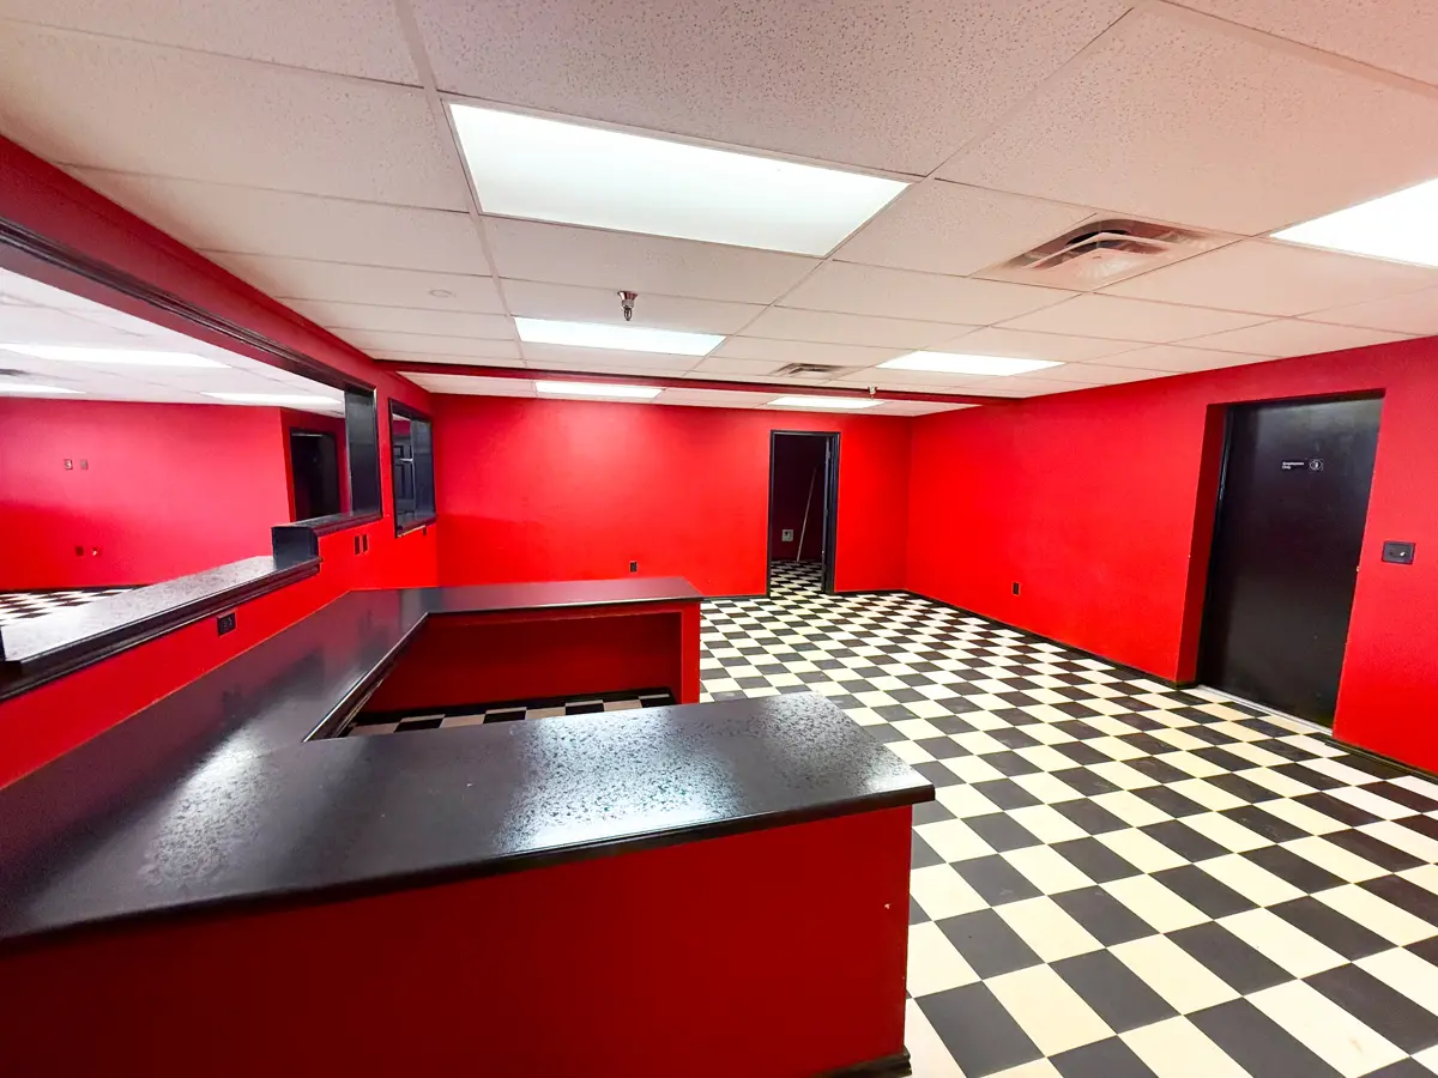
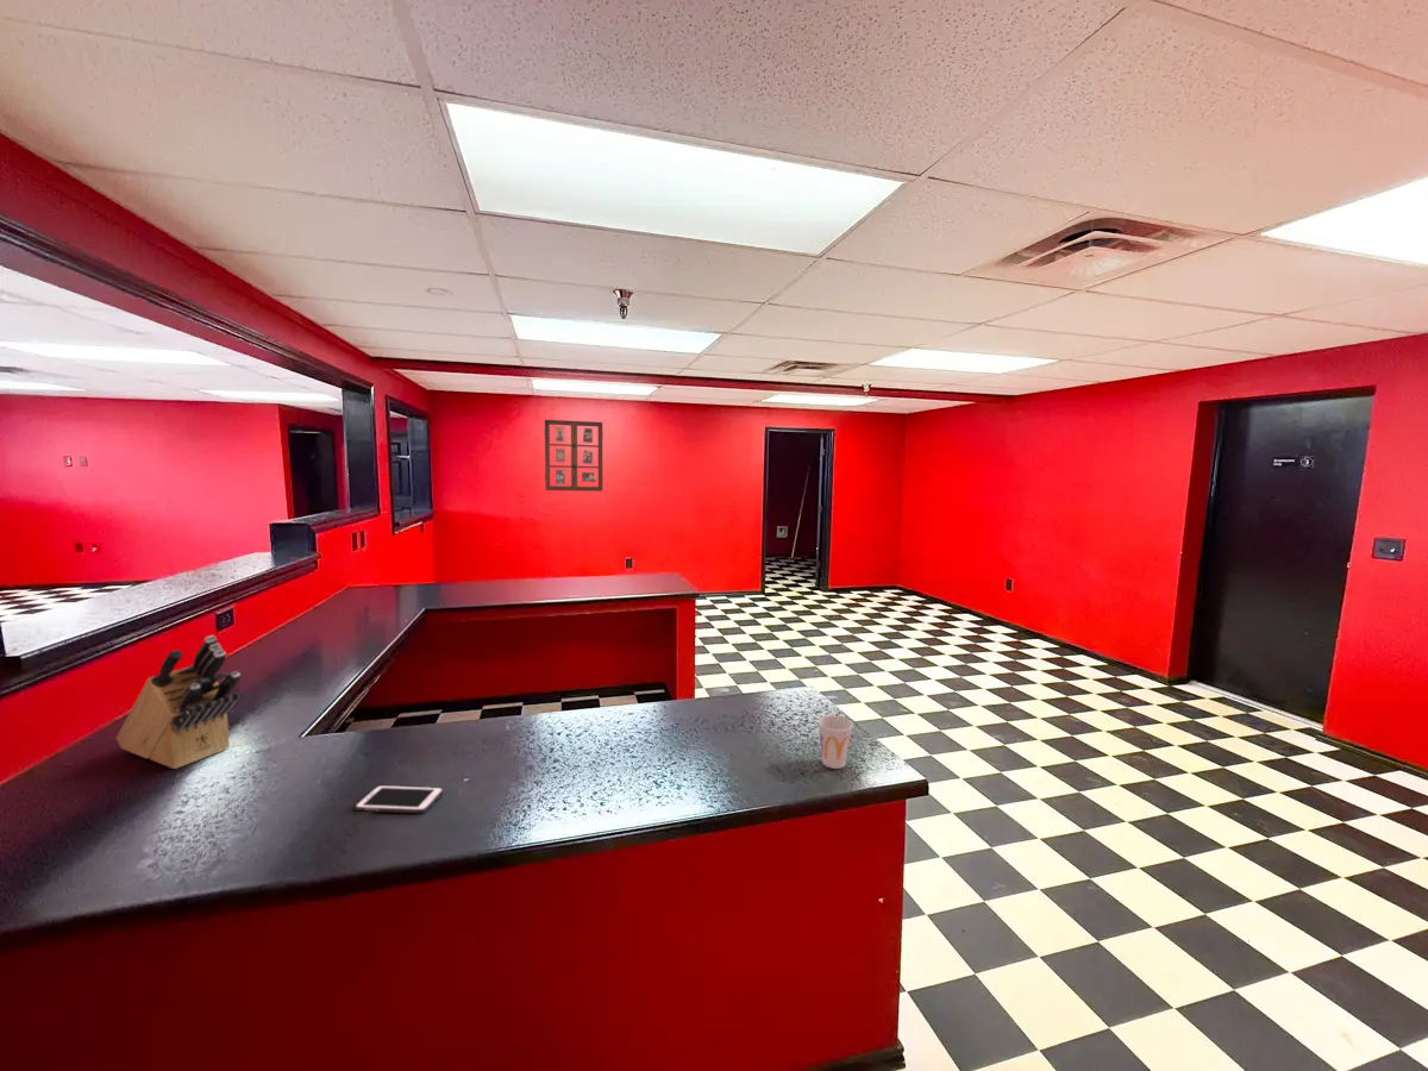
+ cup [818,714,854,770]
+ cell phone [353,784,445,814]
+ knife block [115,634,243,770]
+ picture frame [544,419,605,493]
